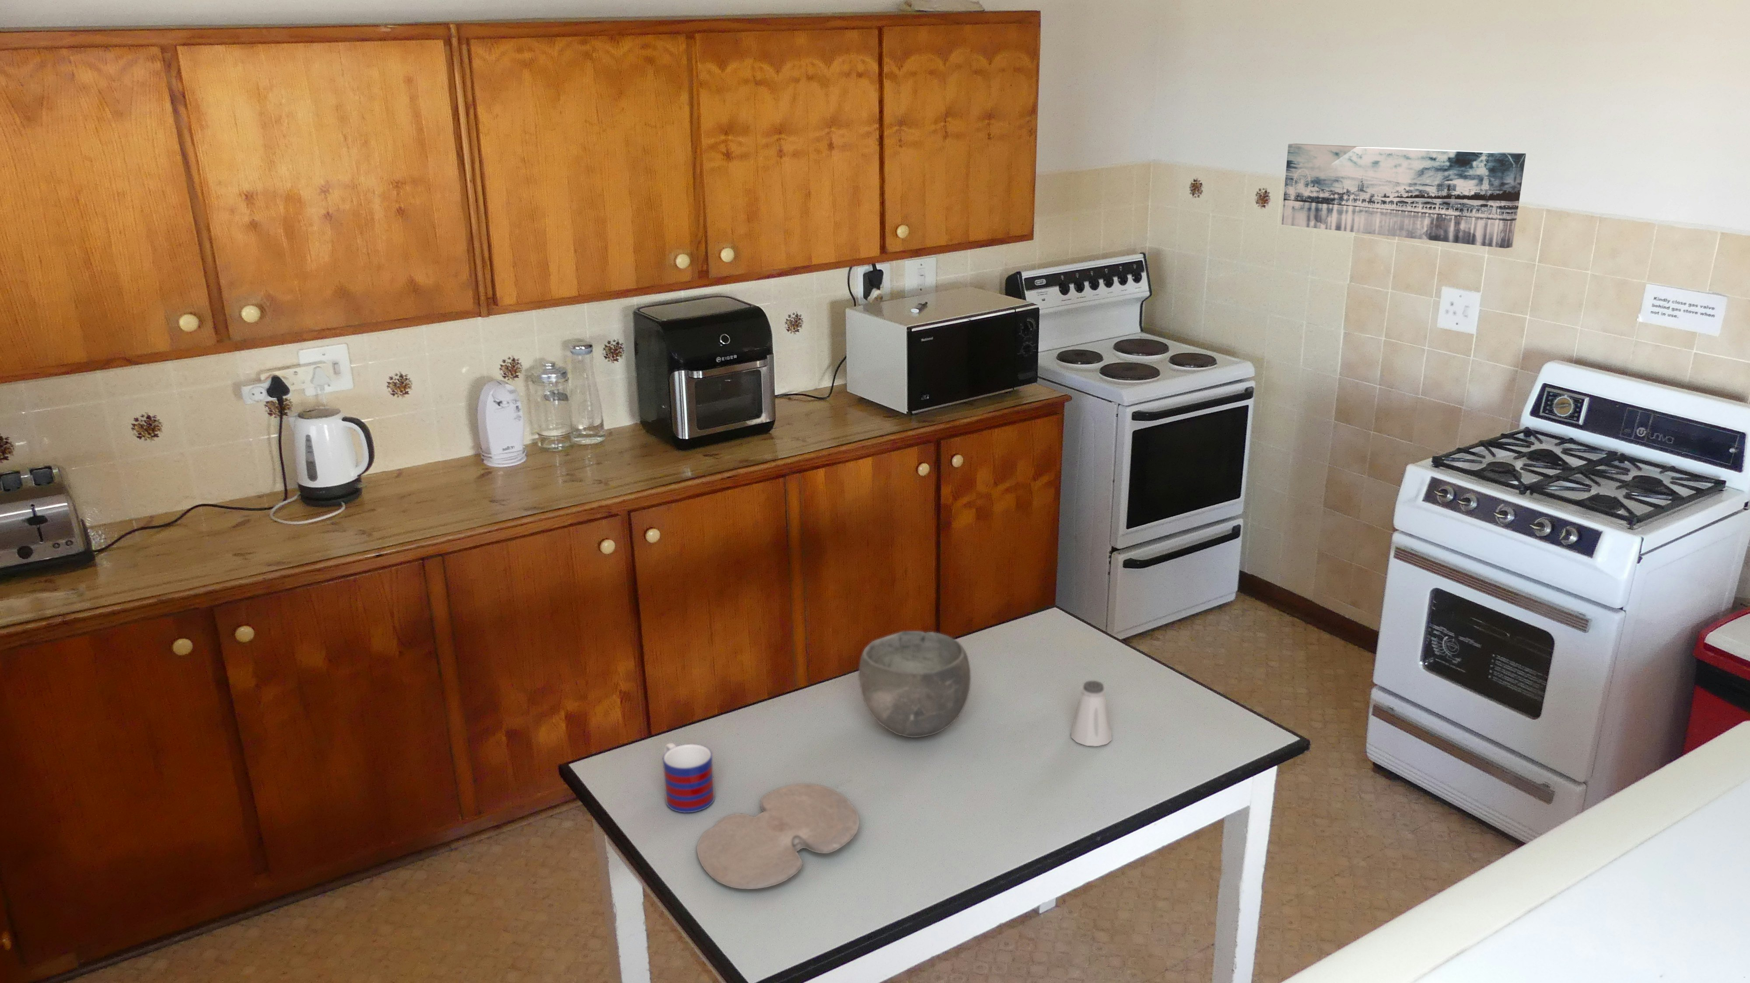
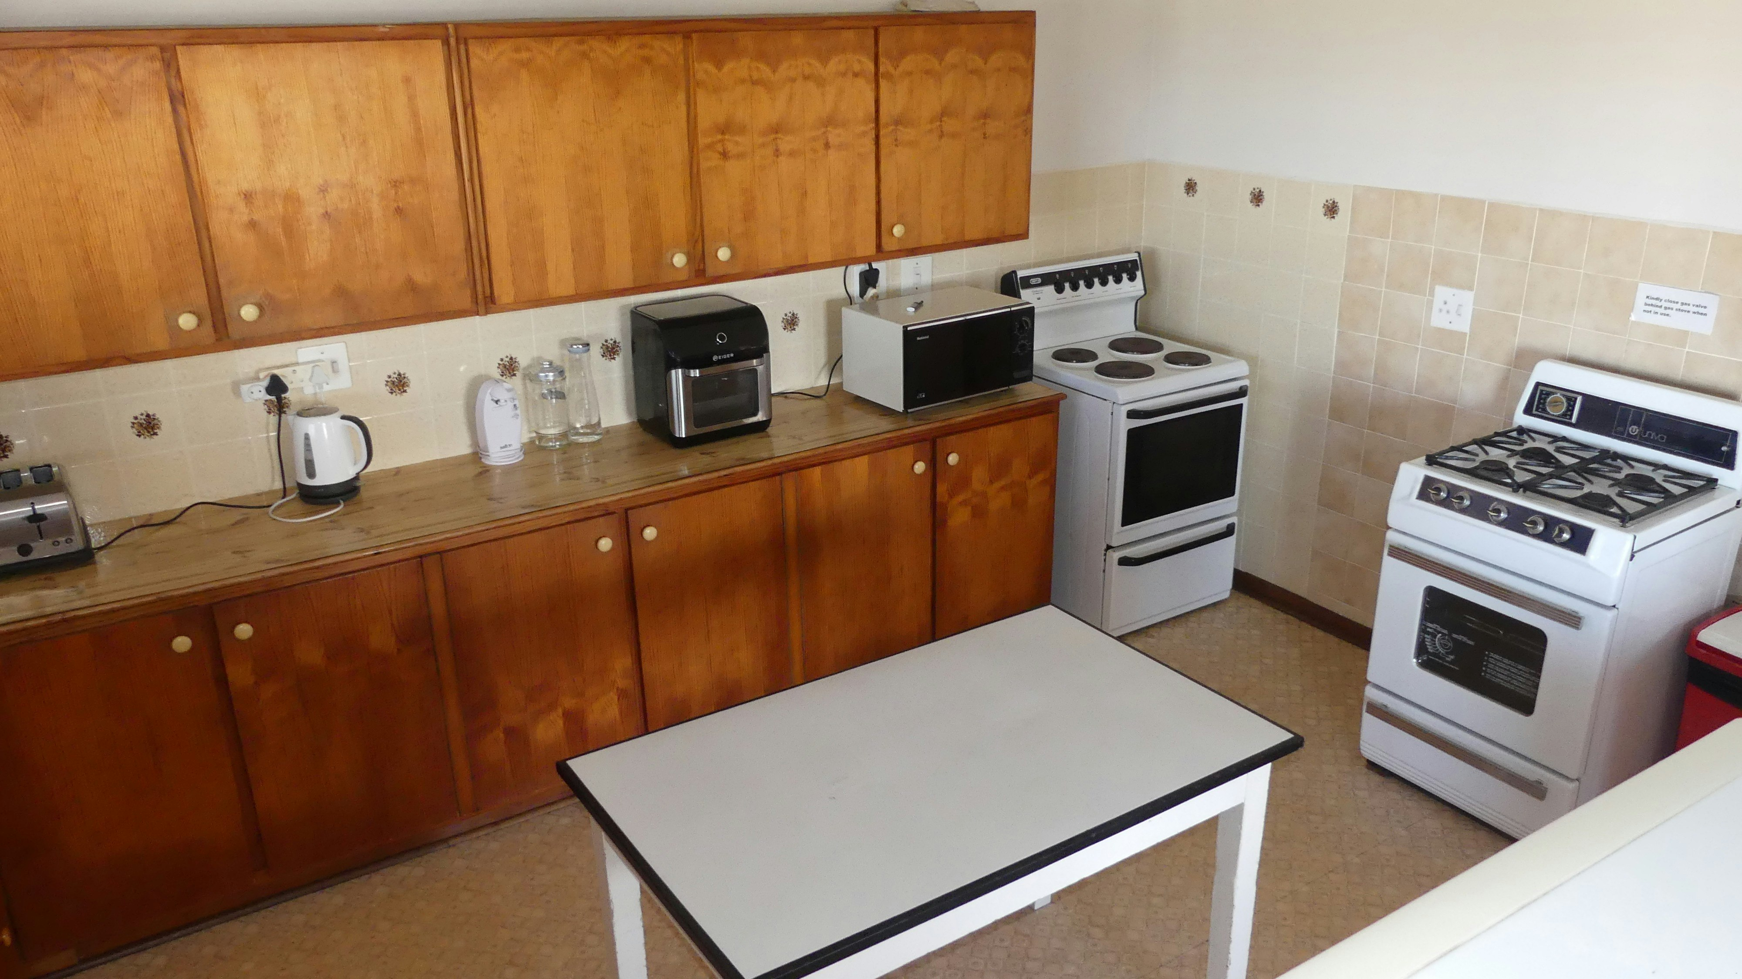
- bowl [858,631,971,738]
- saltshaker [1071,680,1113,747]
- mug [662,743,715,814]
- paint palette [696,784,859,889]
- wall art [1281,143,1526,249]
